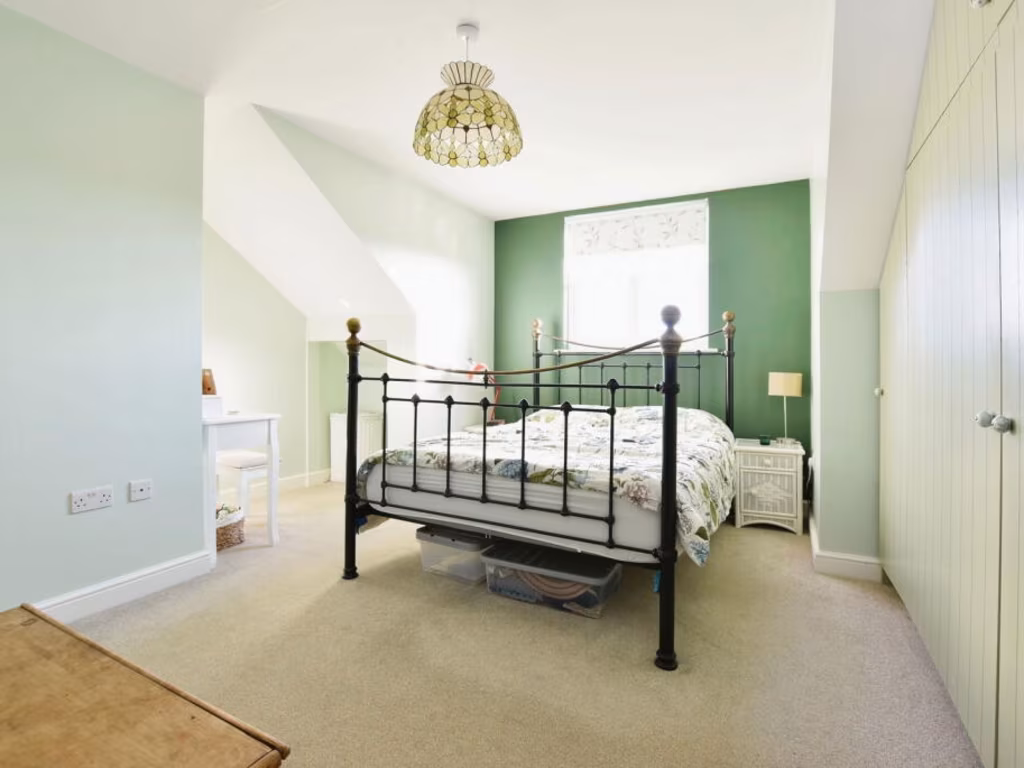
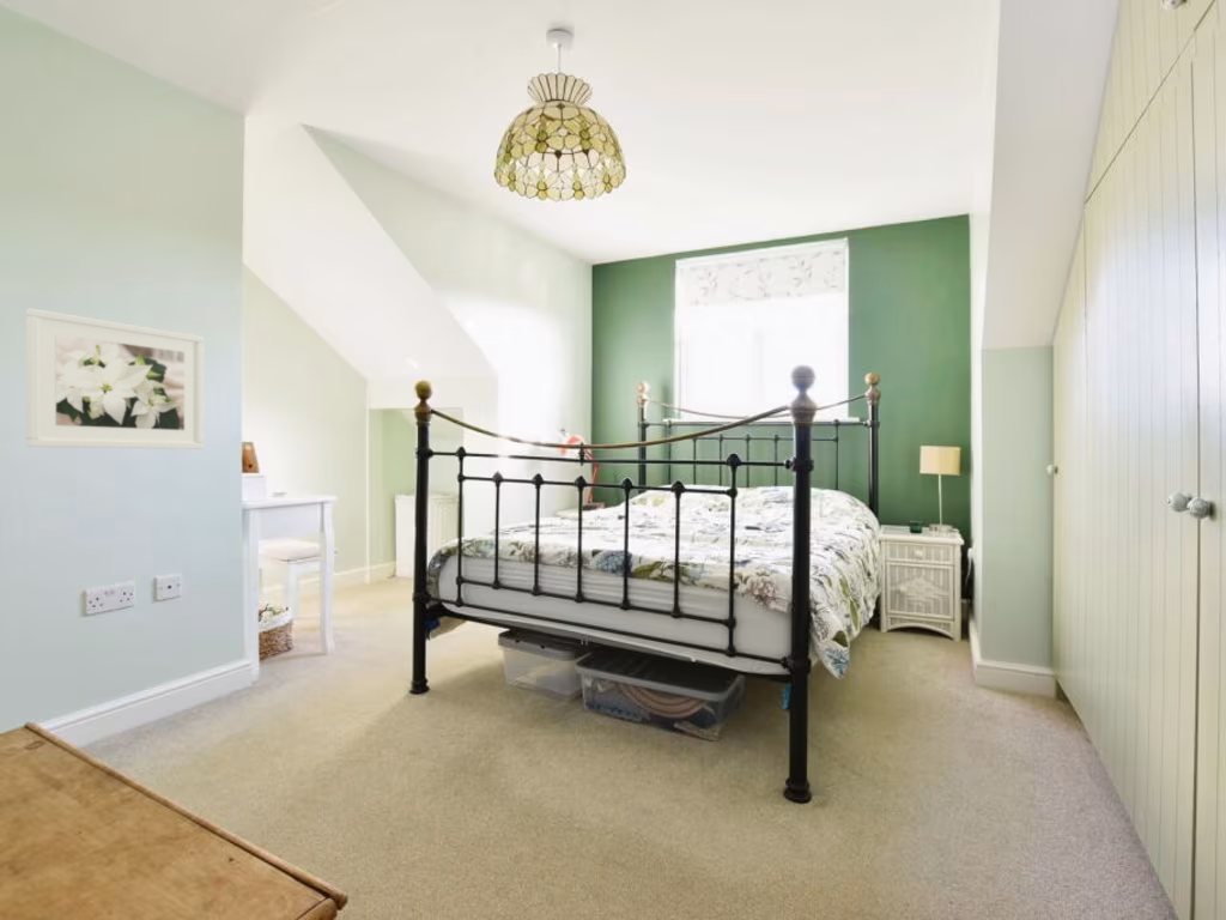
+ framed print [25,307,205,450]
